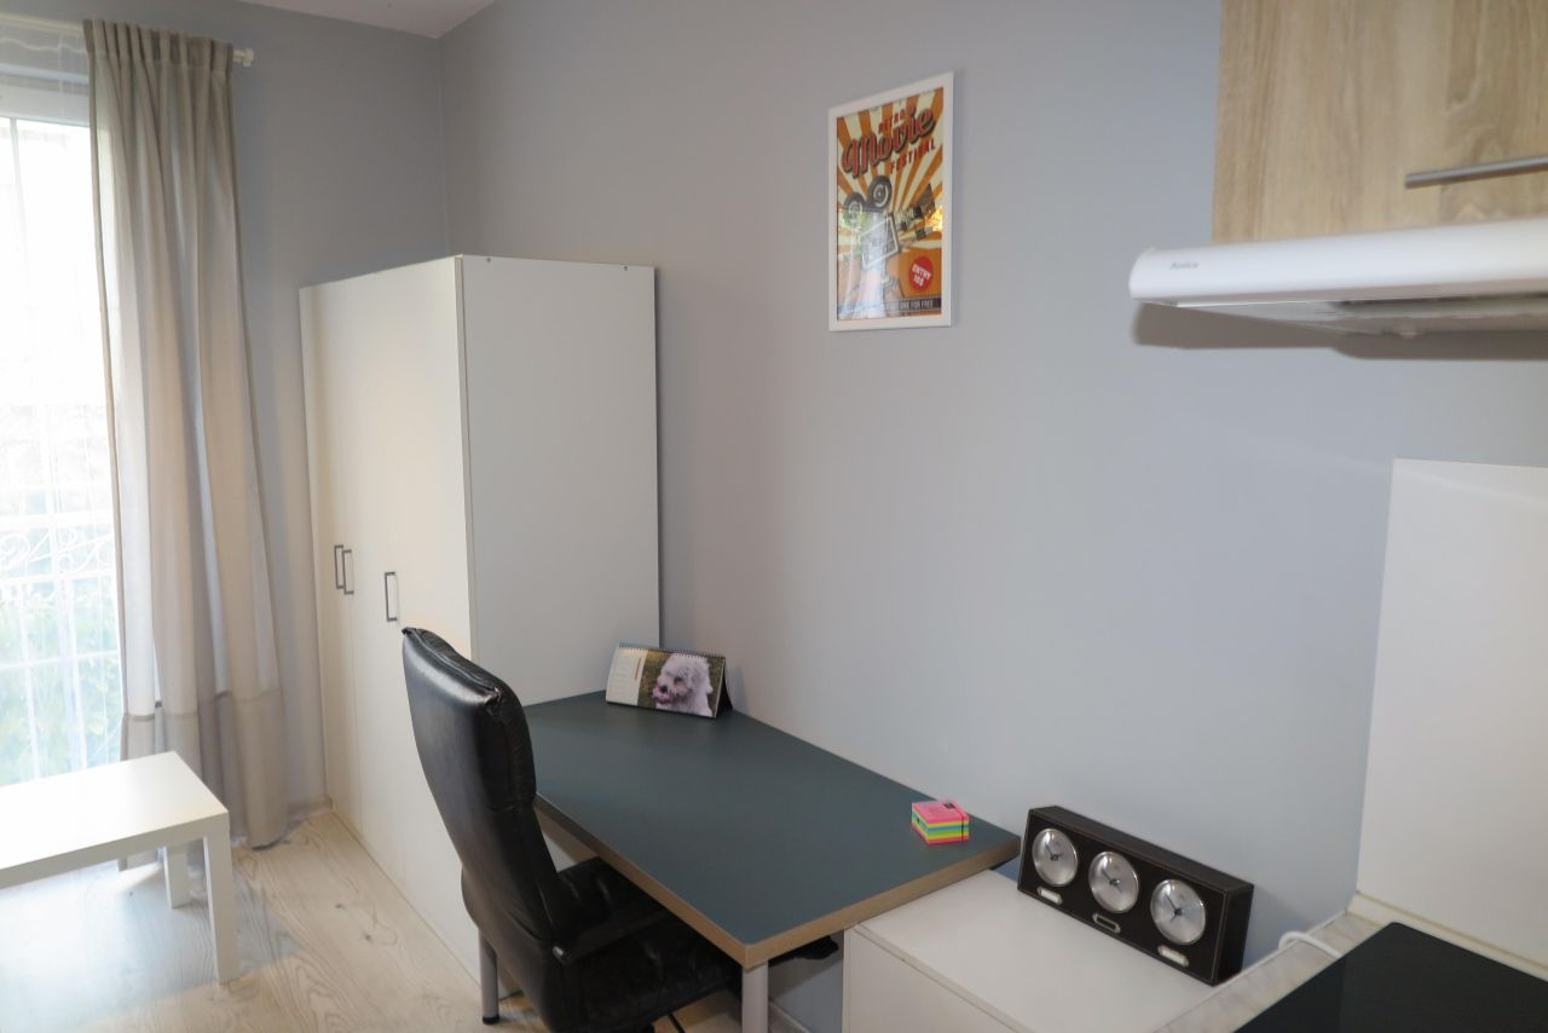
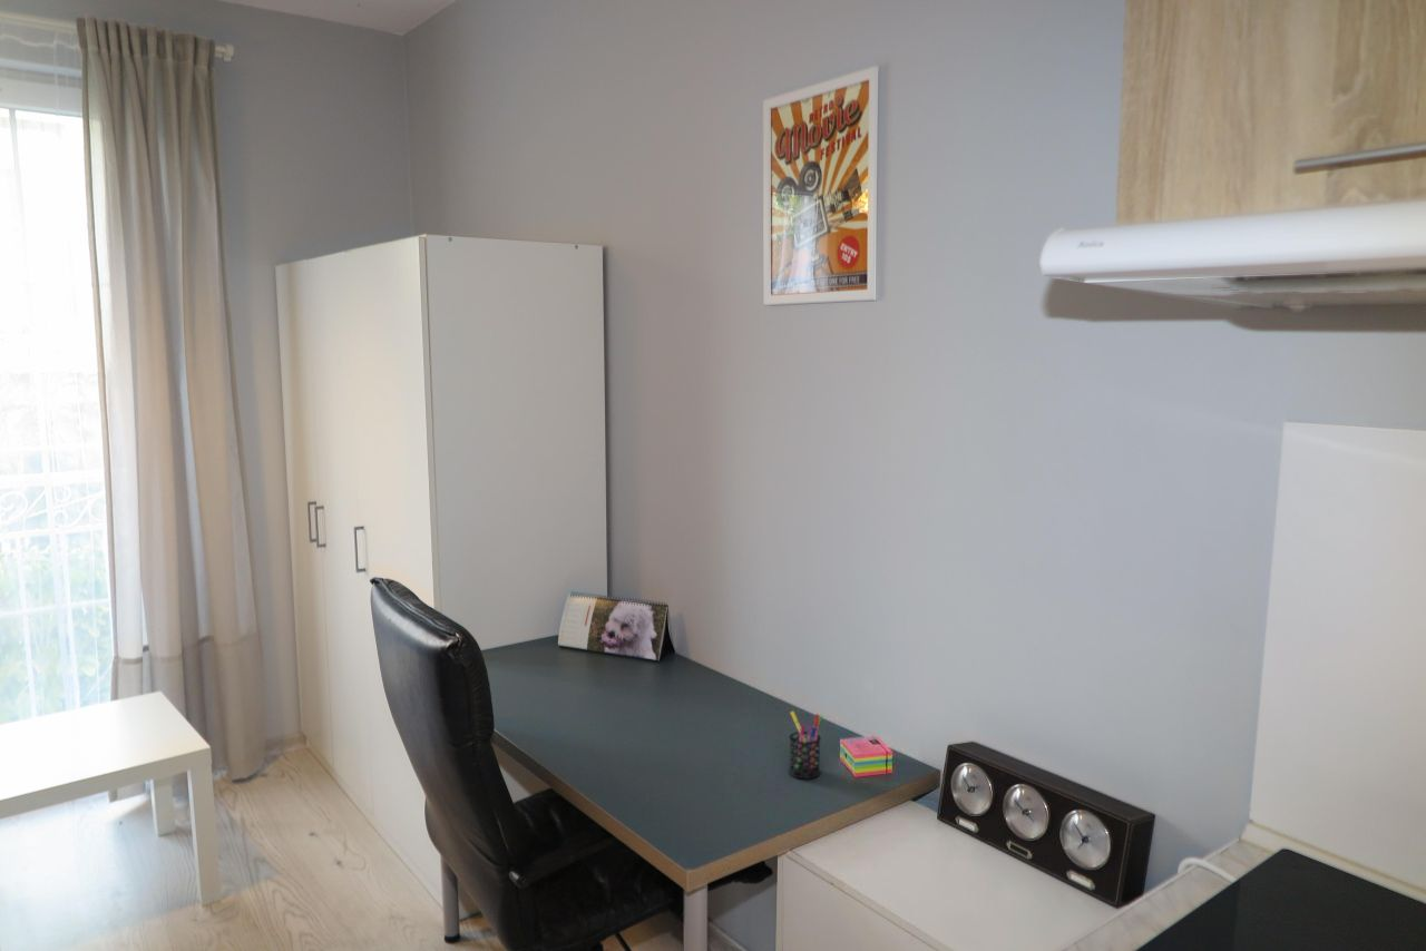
+ pen holder [788,710,823,780]
